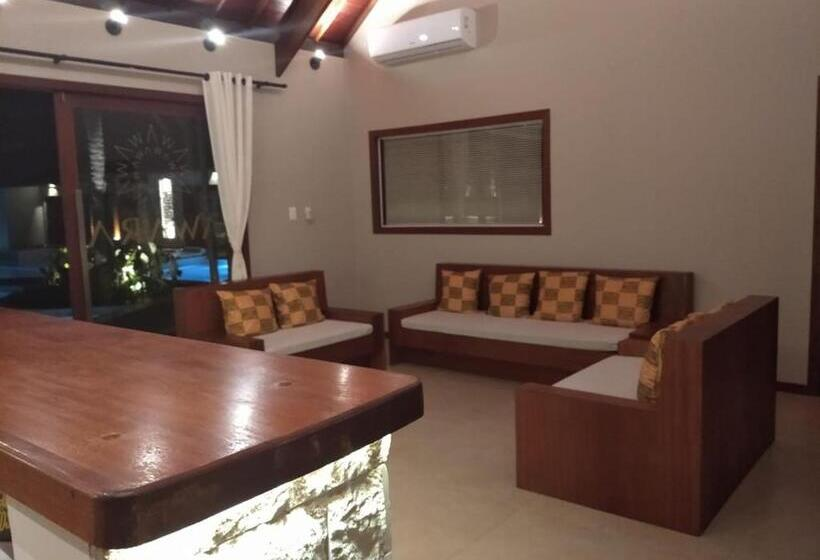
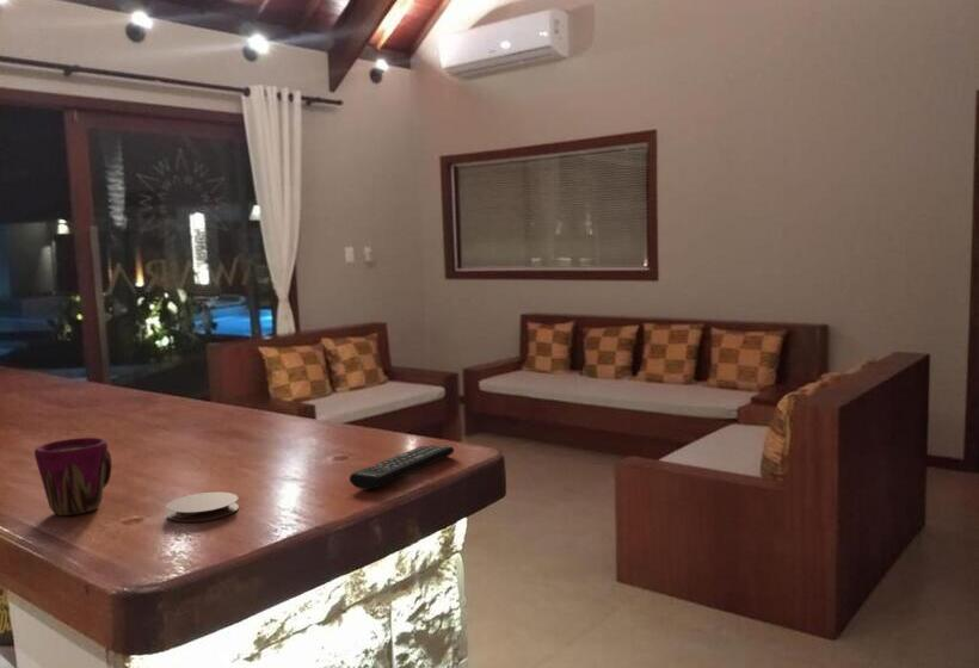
+ coaster [166,491,240,522]
+ cup [33,437,112,517]
+ remote control [349,444,455,490]
